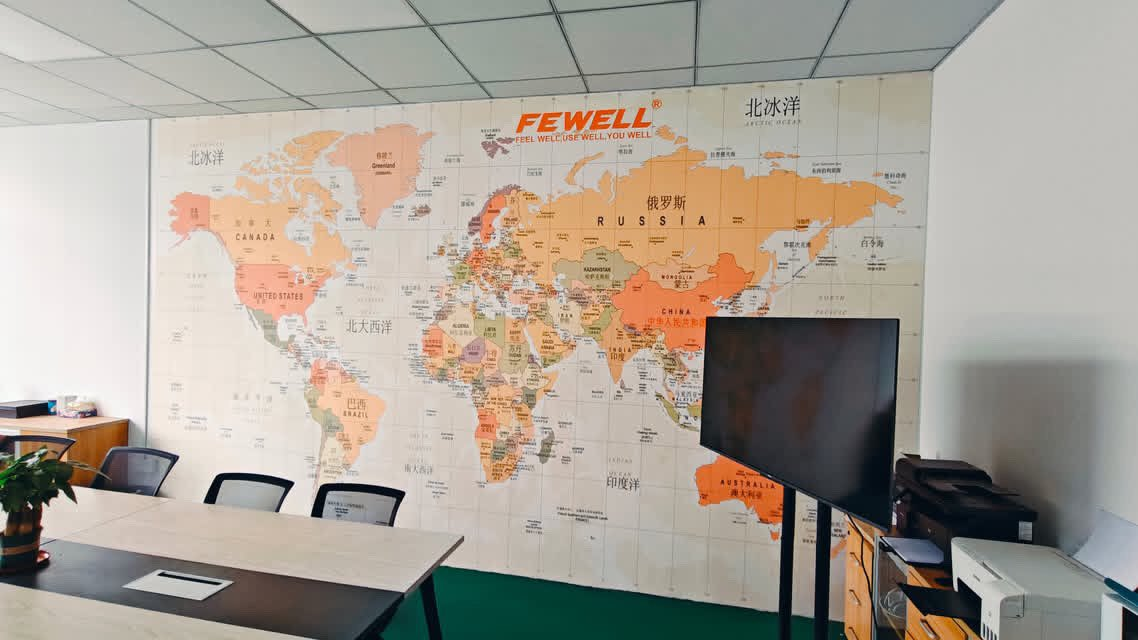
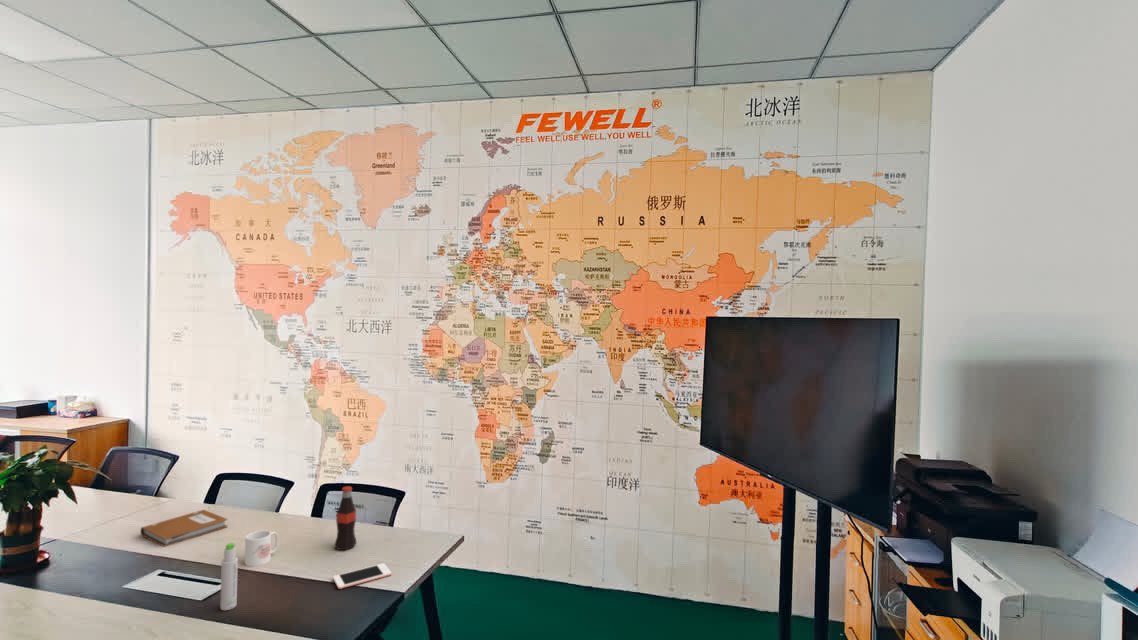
+ bottle [219,542,239,611]
+ notebook [140,509,229,548]
+ bottle [334,485,357,551]
+ mug [244,529,279,567]
+ cell phone [332,562,392,590]
